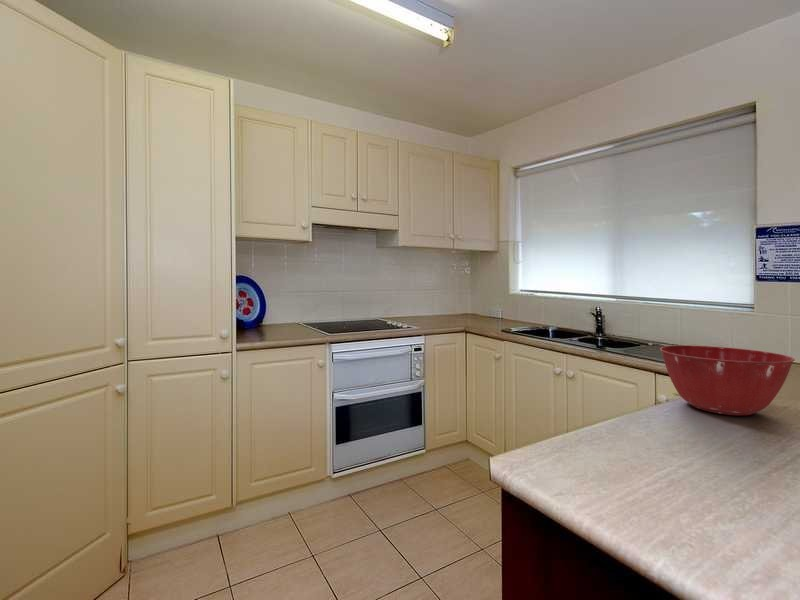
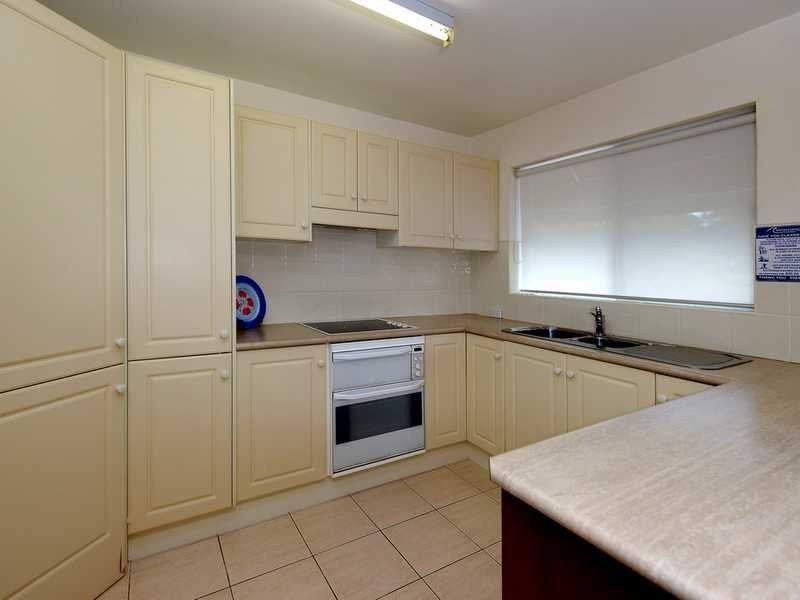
- mixing bowl [659,345,796,416]
